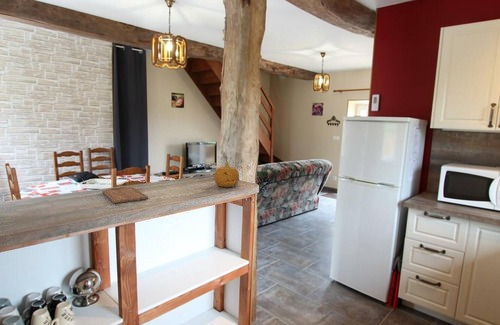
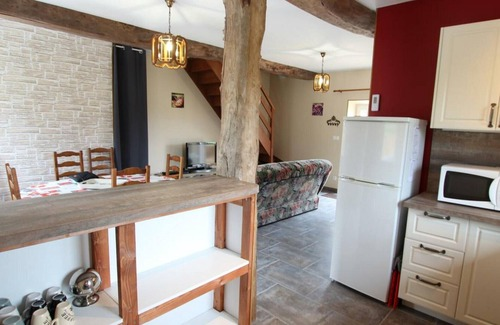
- cutting board [101,186,149,204]
- fruit [213,161,240,188]
